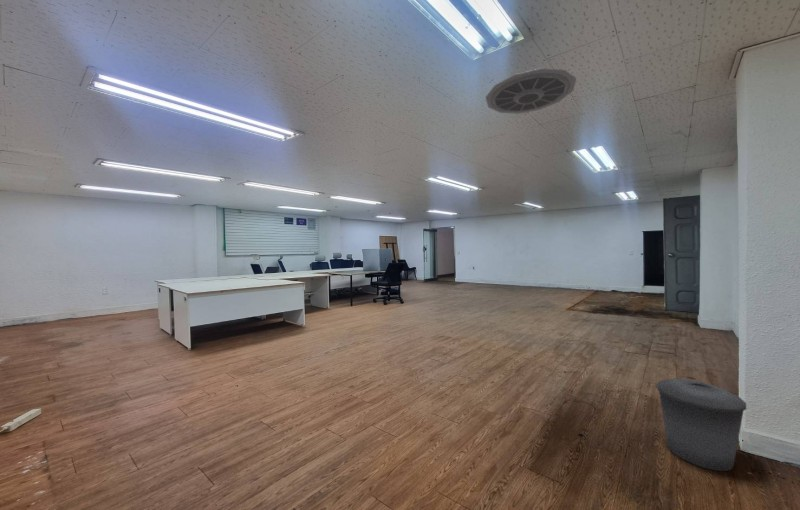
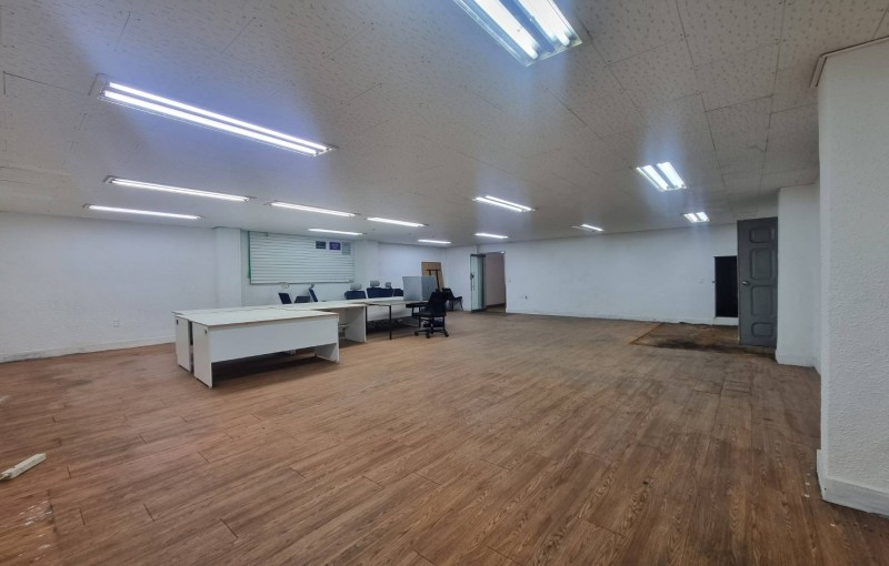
- ceiling vent [485,67,577,115]
- trash can [655,378,747,472]
